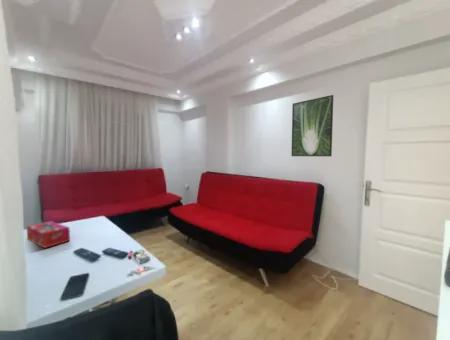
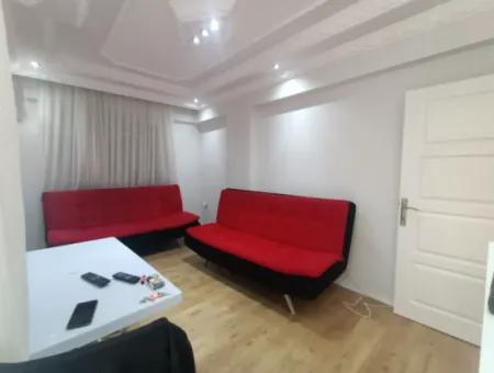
- tissue box [26,220,71,249]
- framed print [291,94,334,157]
